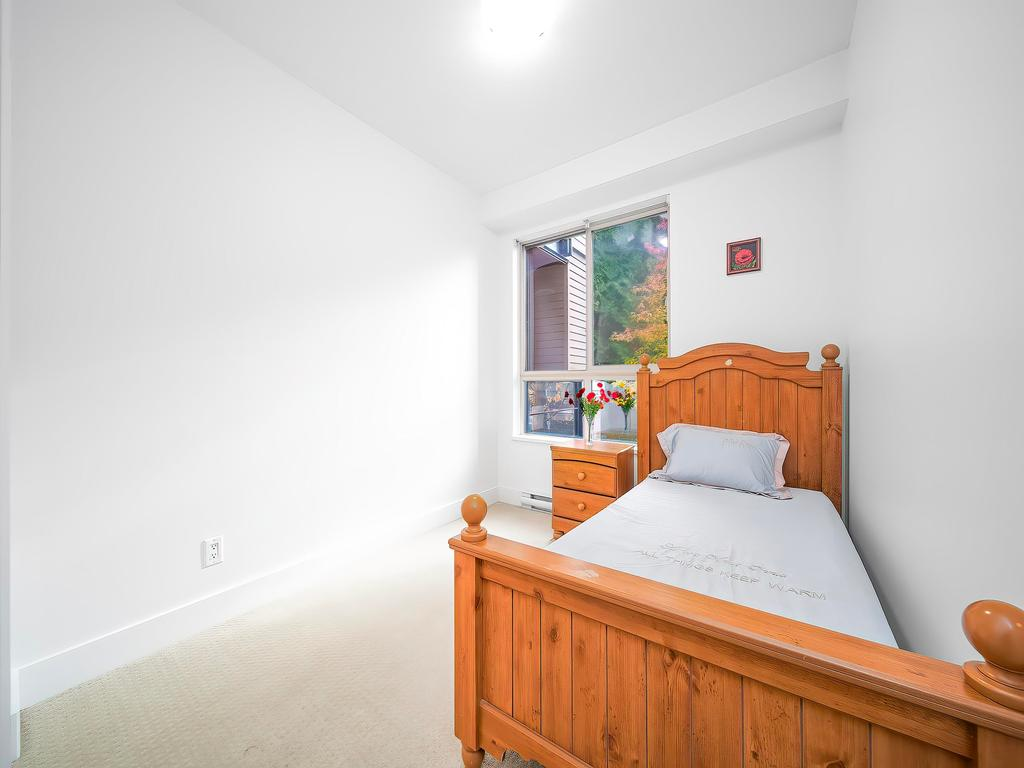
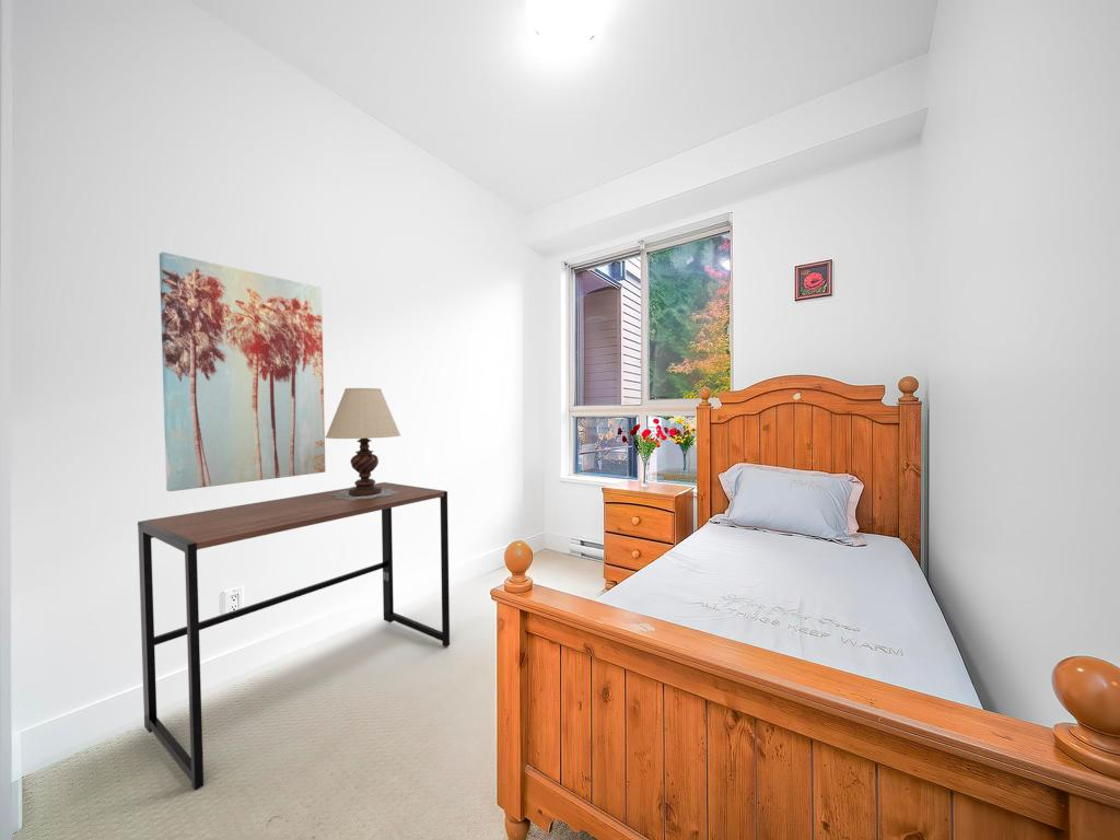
+ table lamp [325,387,401,500]
+ wall art [159,252,326,492]
+ desk [137,481,451,792]
